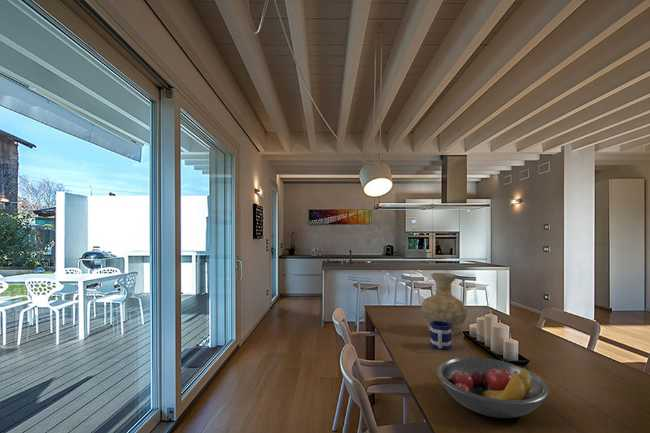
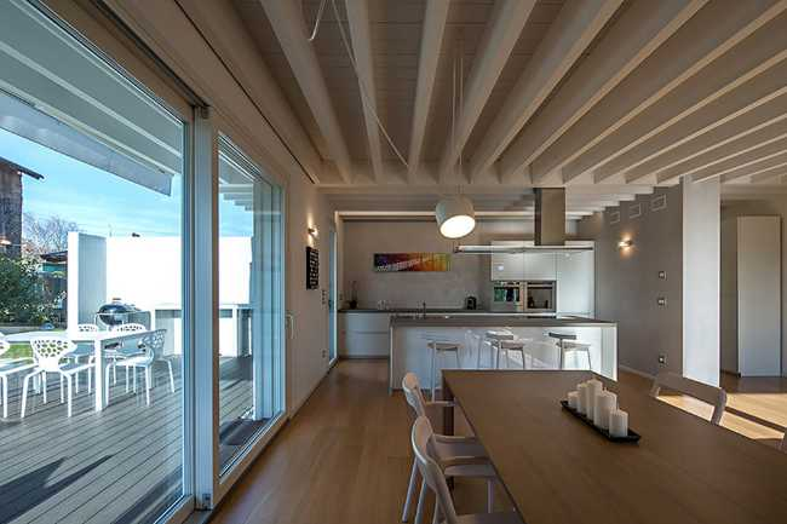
- mug [429,321,452,351]
- vase [420,272,468,337]
- fruit bowl [436,356,550,419]
